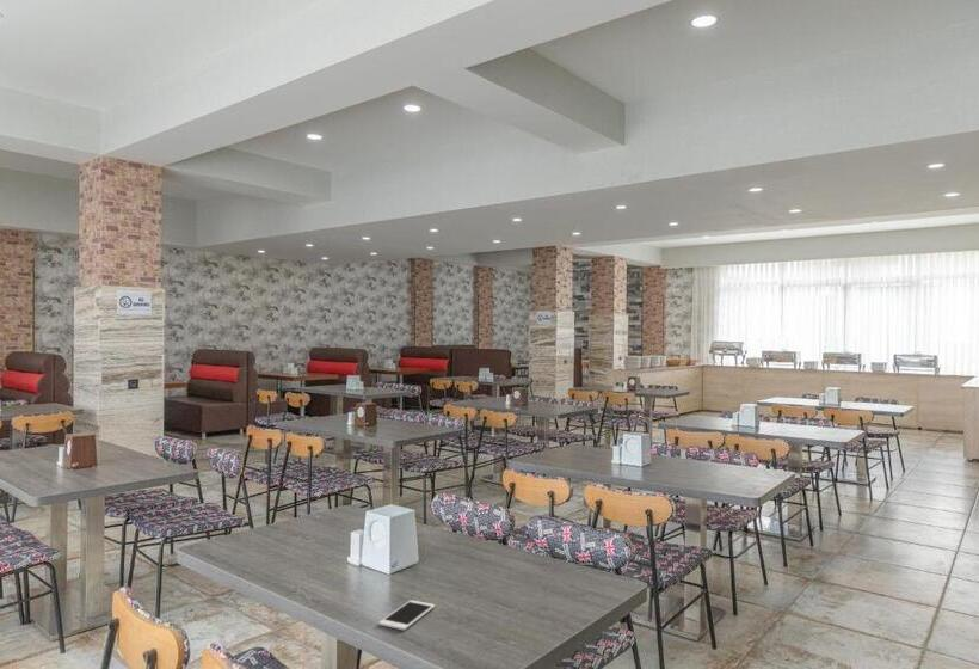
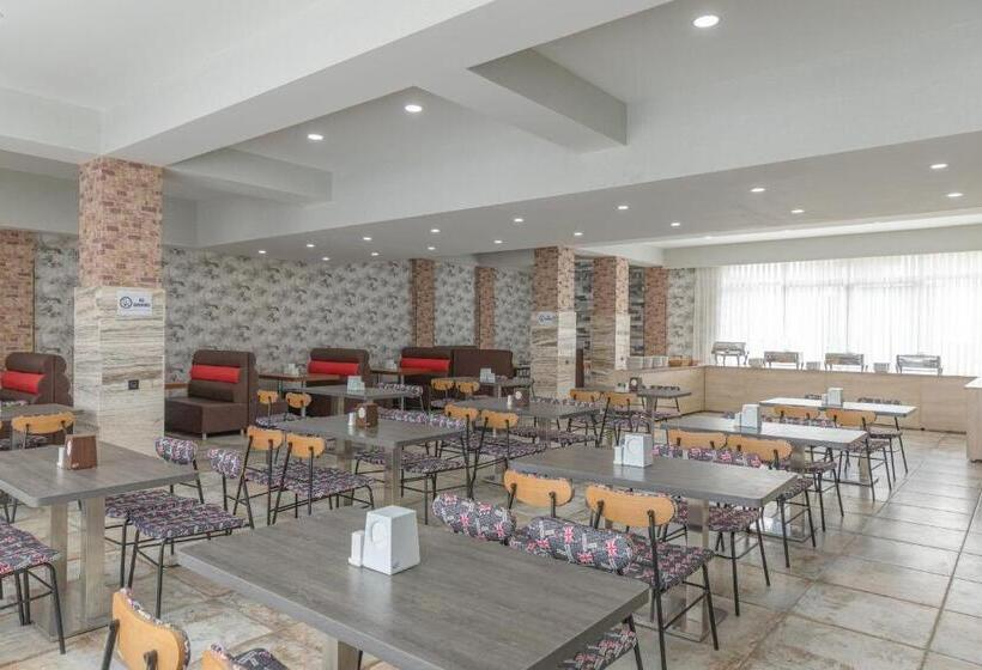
- cell phone [377,599,436,631]
